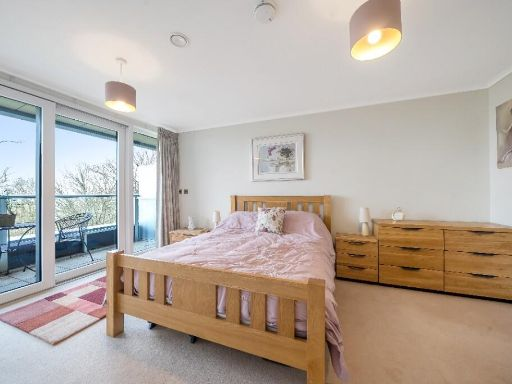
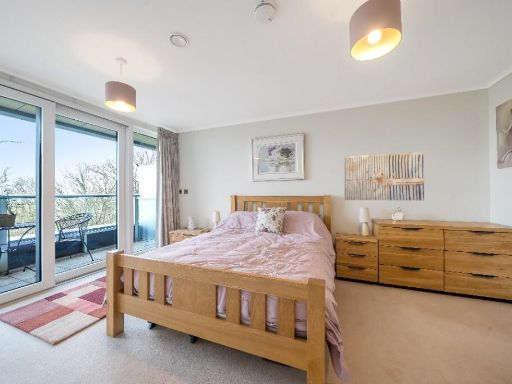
+ wall art [343,151,425,202]
